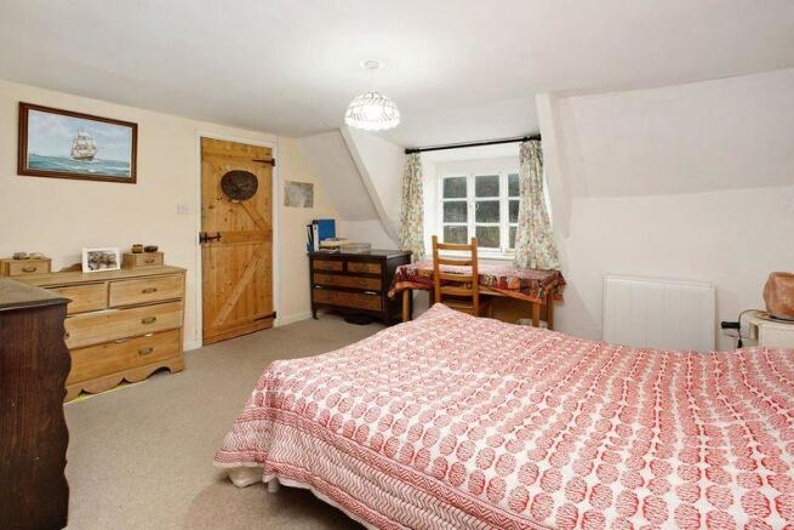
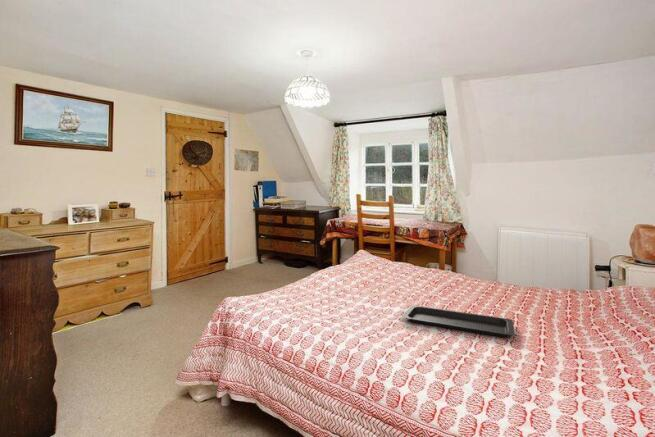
+ serving tray [401,304,516,338]
